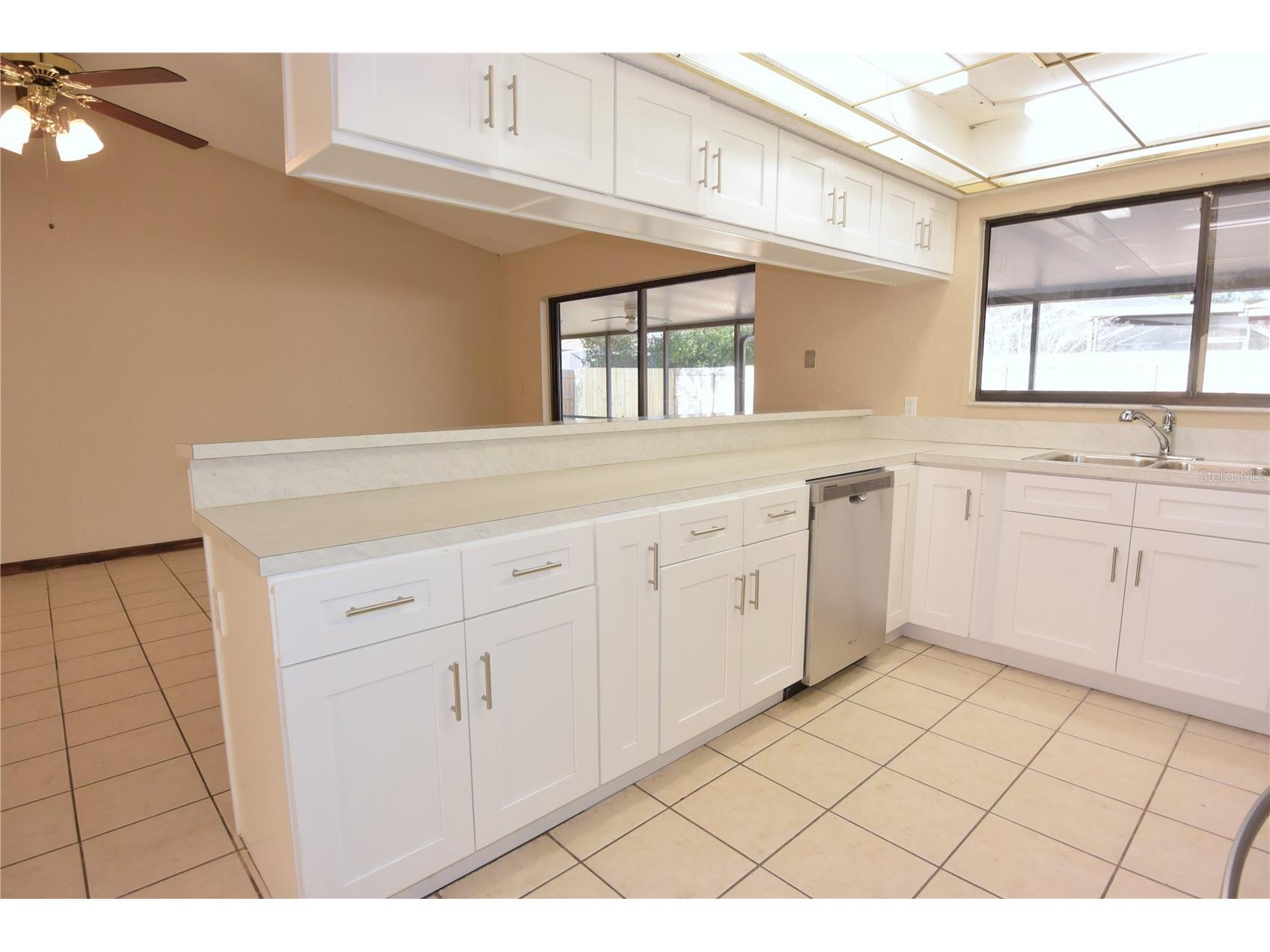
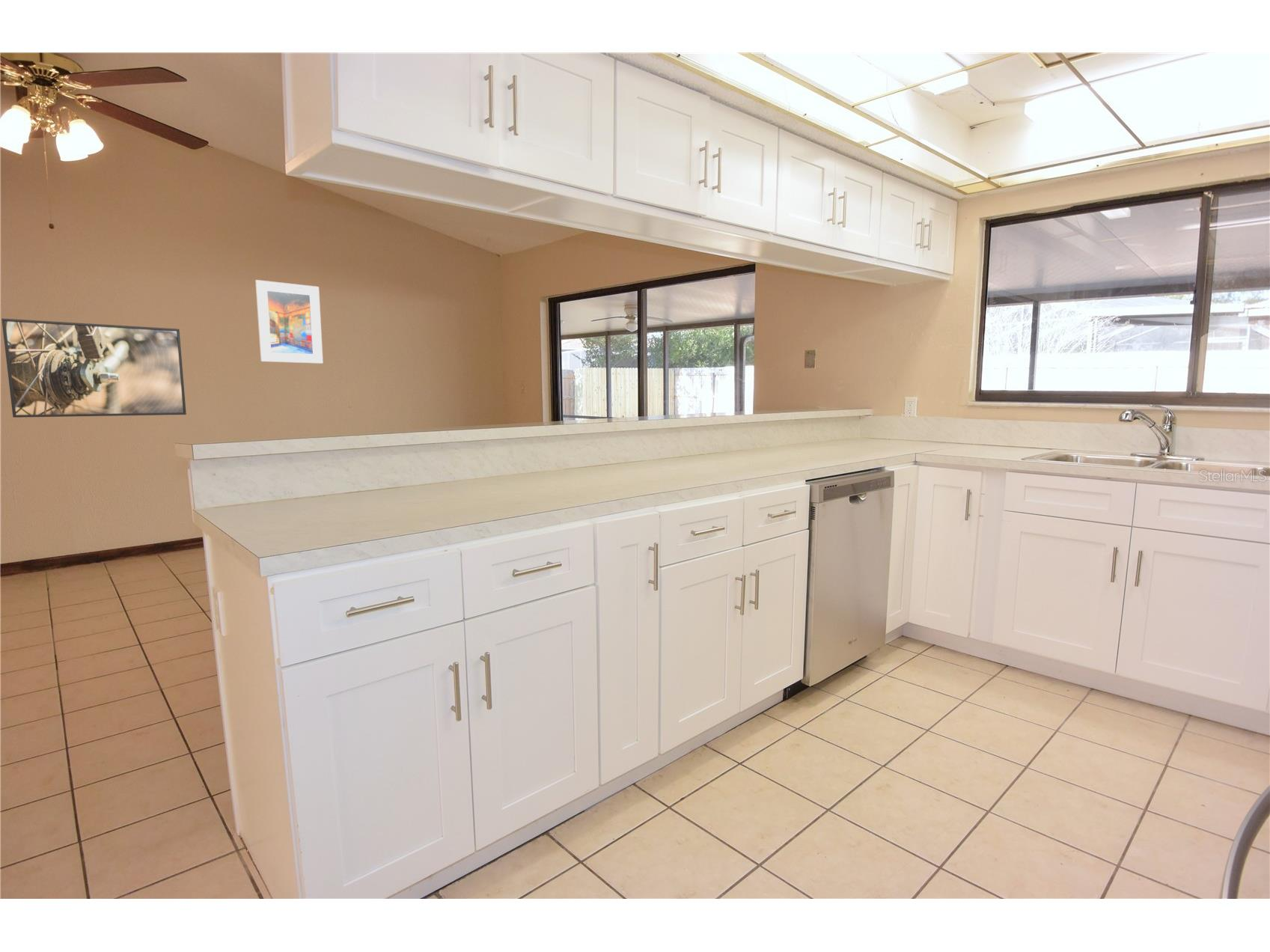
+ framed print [1,318,187,418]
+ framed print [254,279,324,364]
